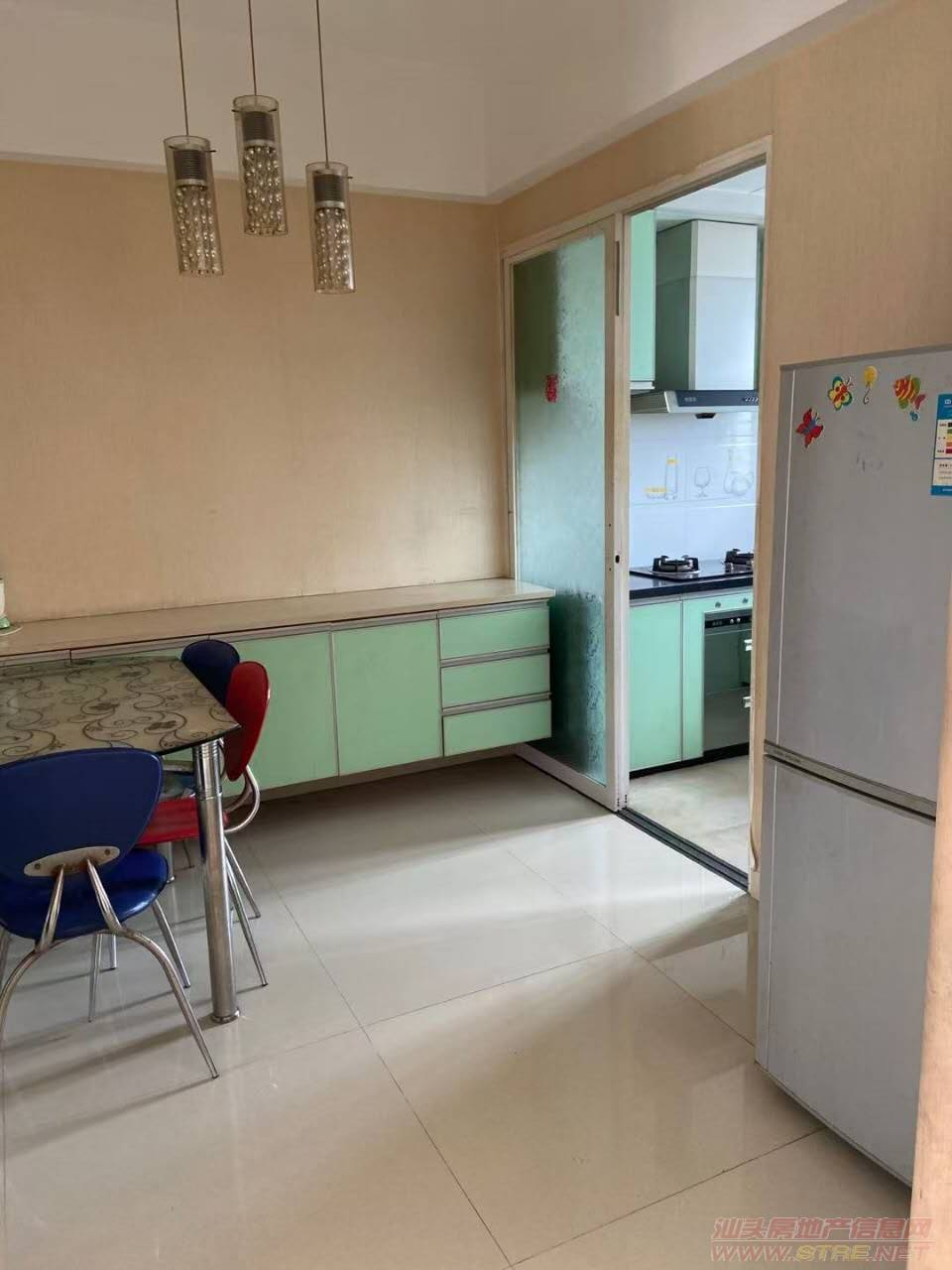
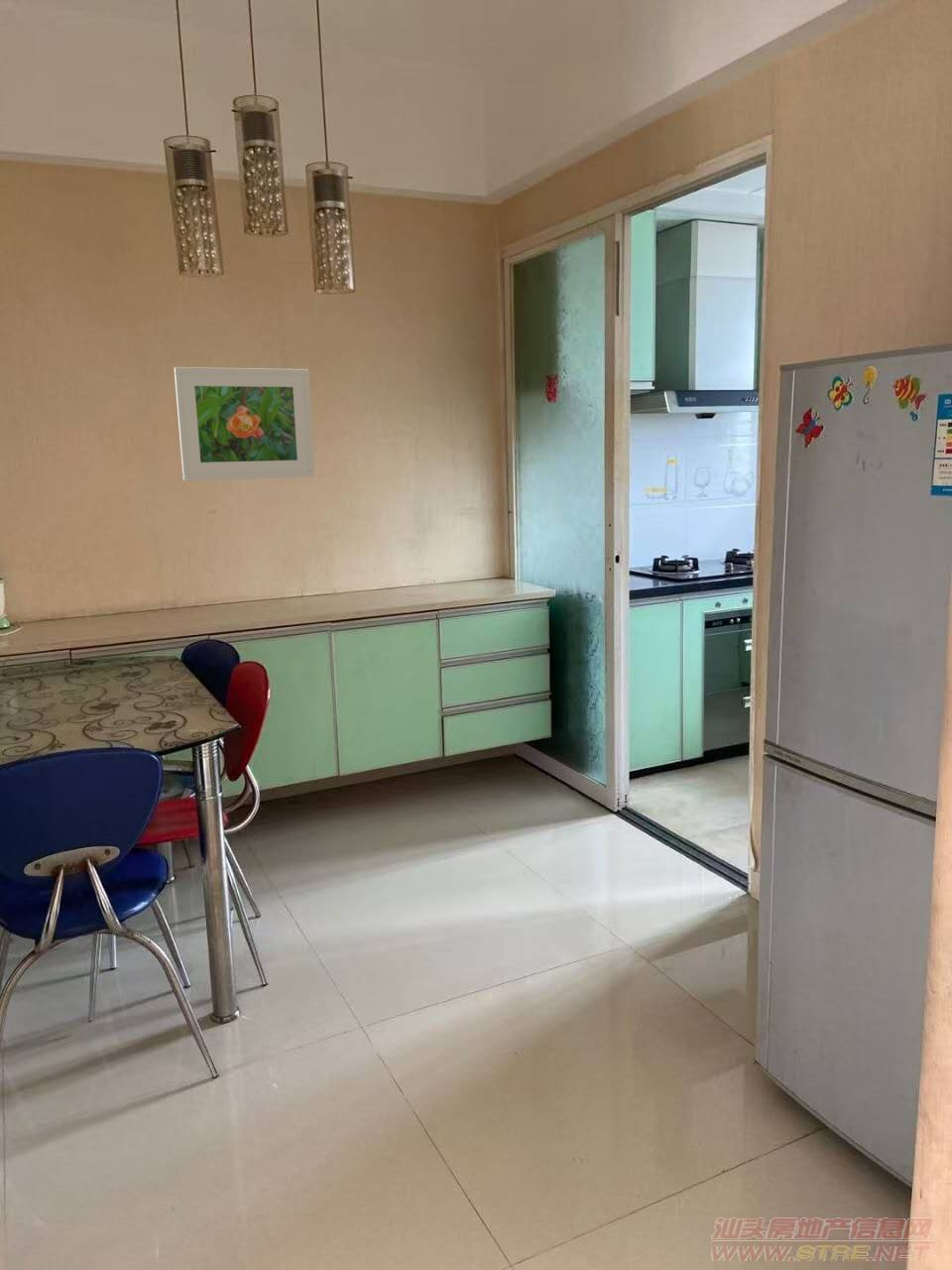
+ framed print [174,366,316,482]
